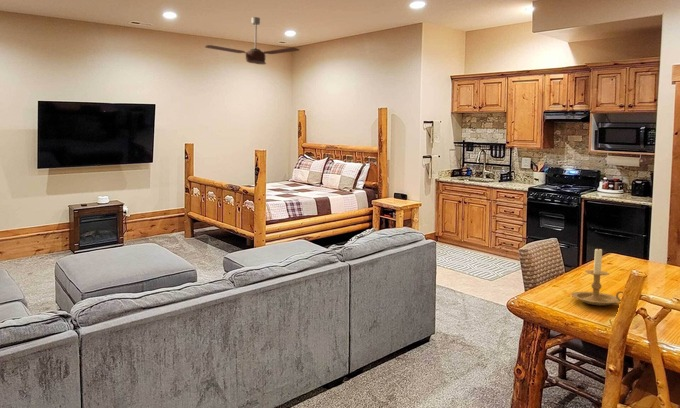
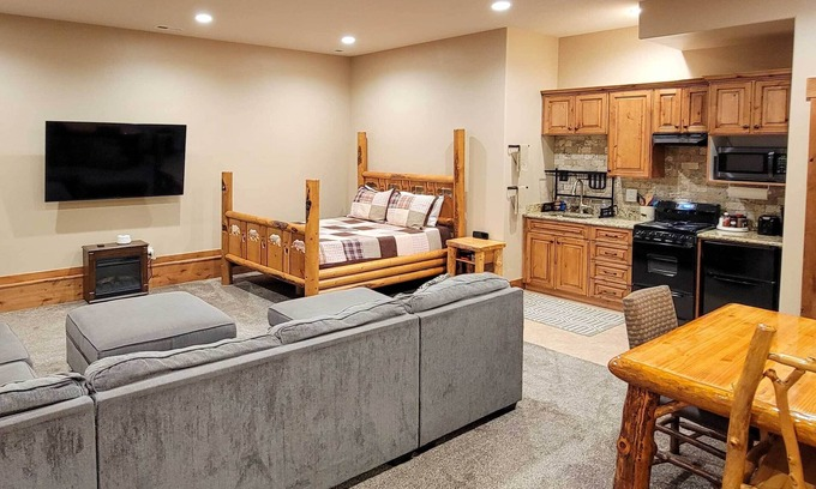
- ceiling fan [203,16,301,65]
- candle holder [570,246,624,307]
